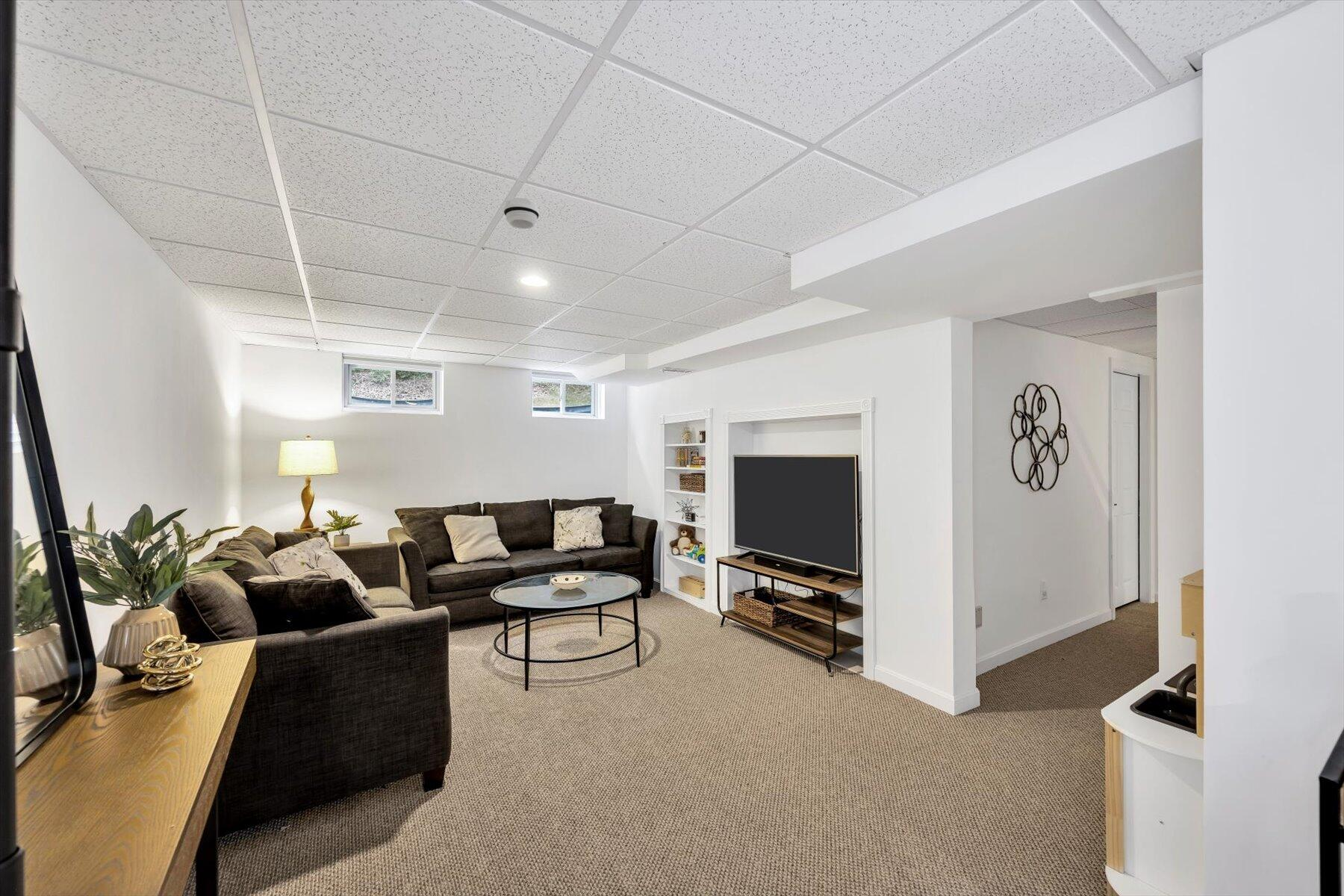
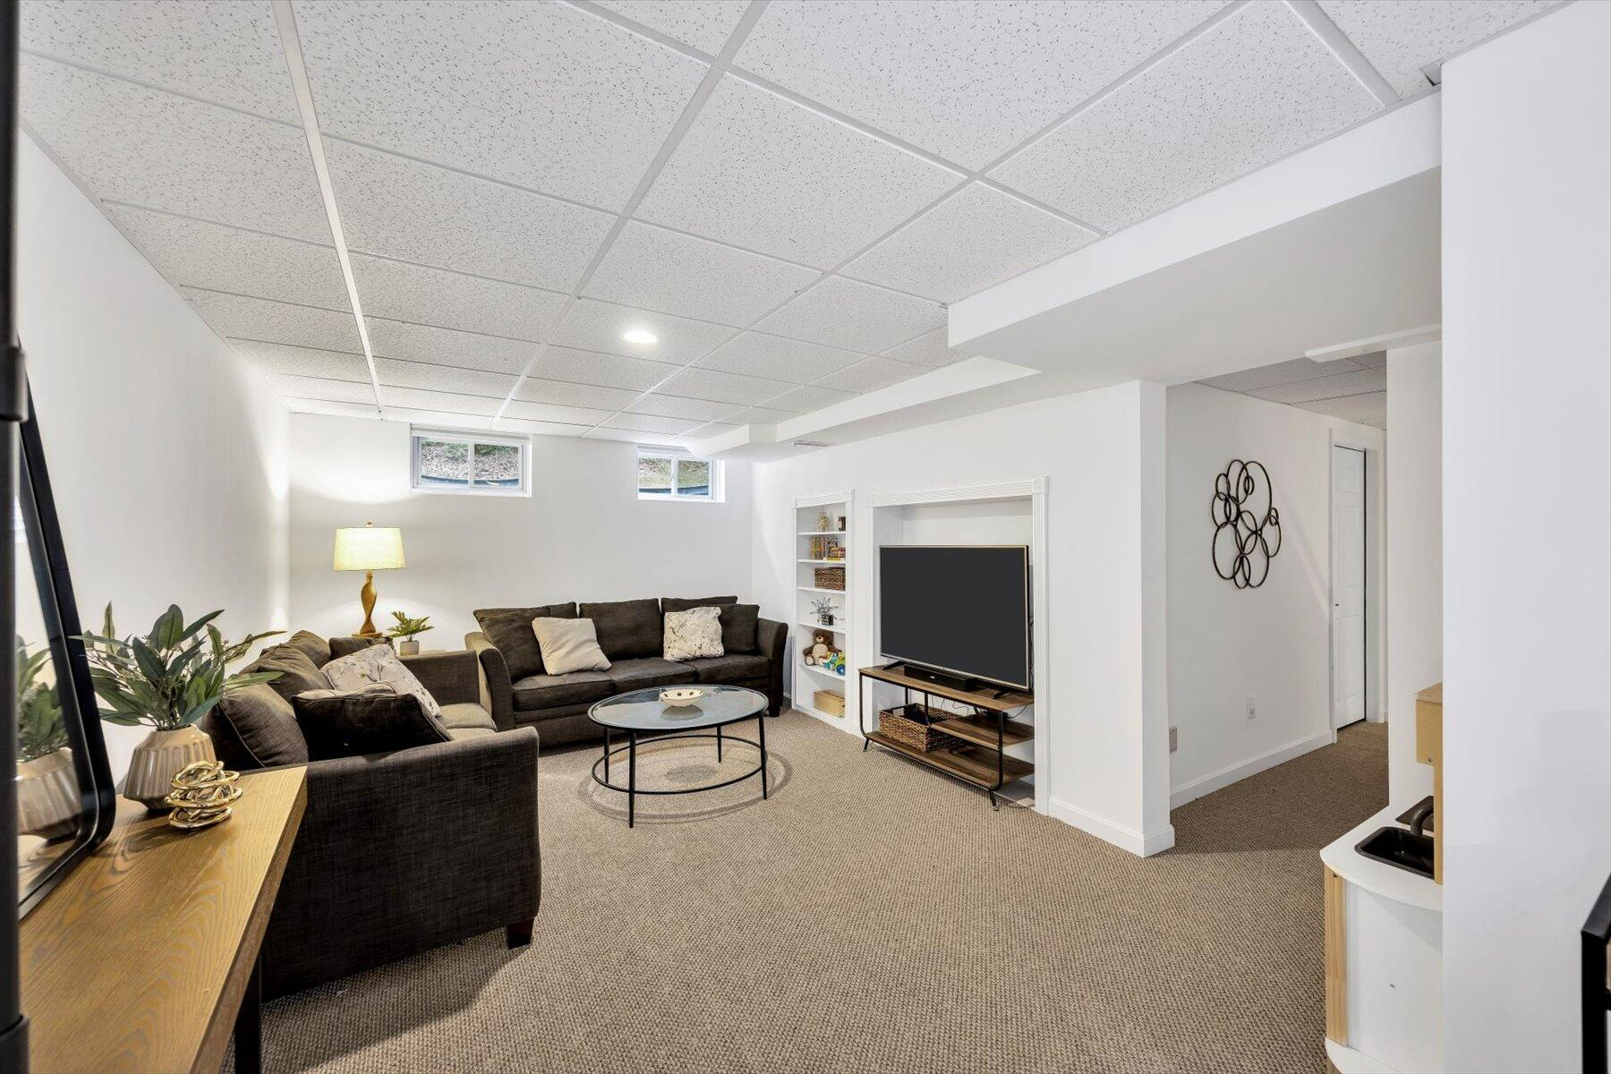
- smoke detector [503,197,540,229]
